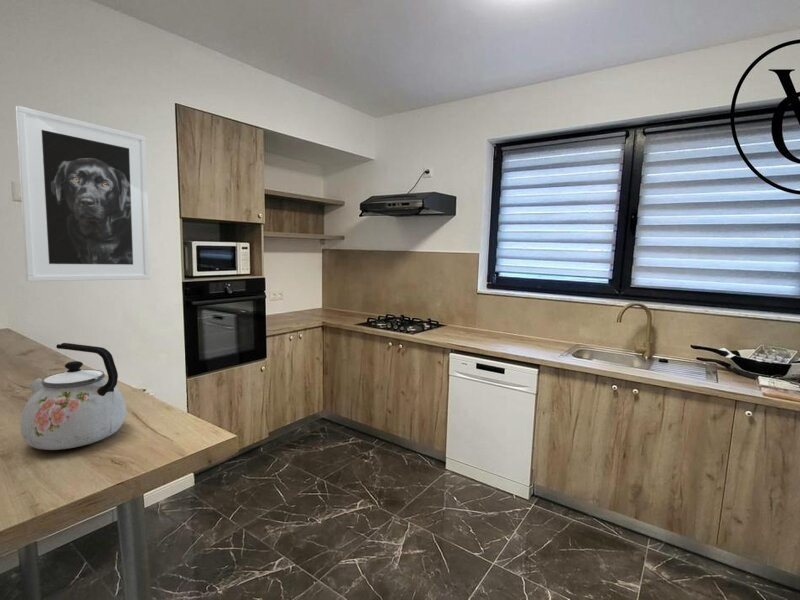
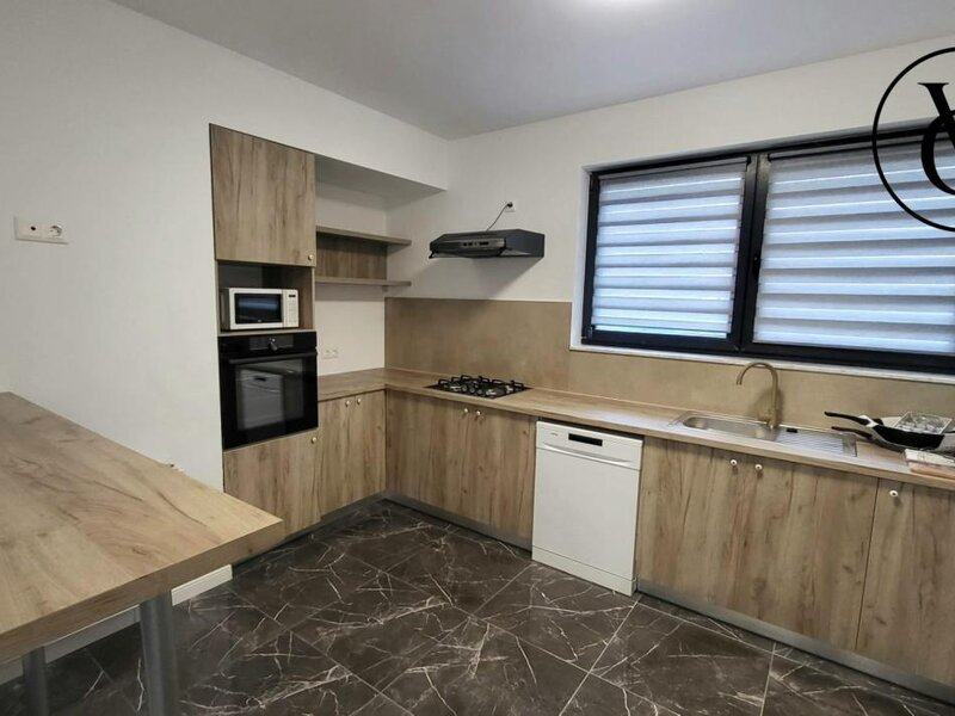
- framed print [15,105,151,282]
- kettle [19,342,127,451]
